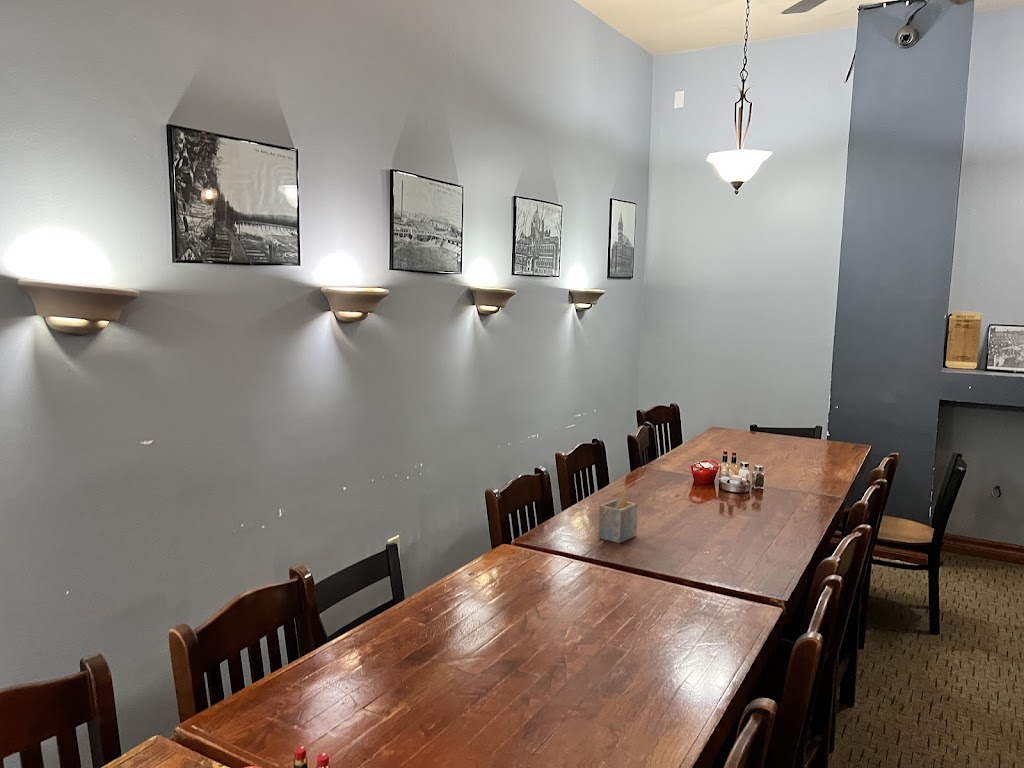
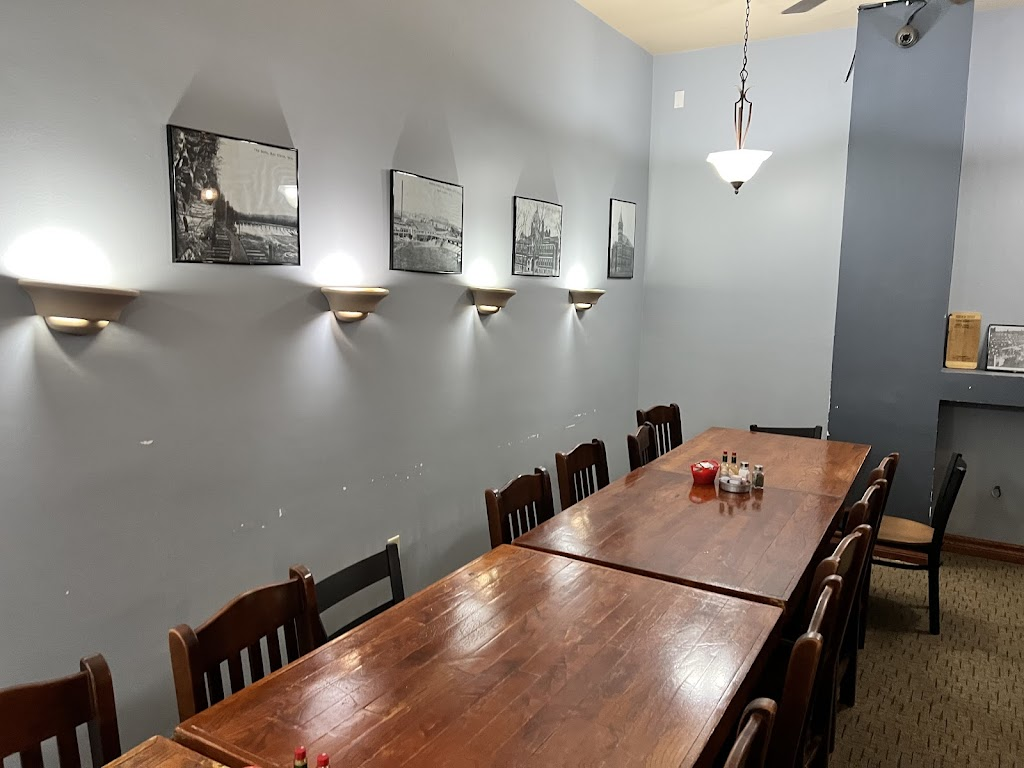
- napkin holder [598,488,638,544]
